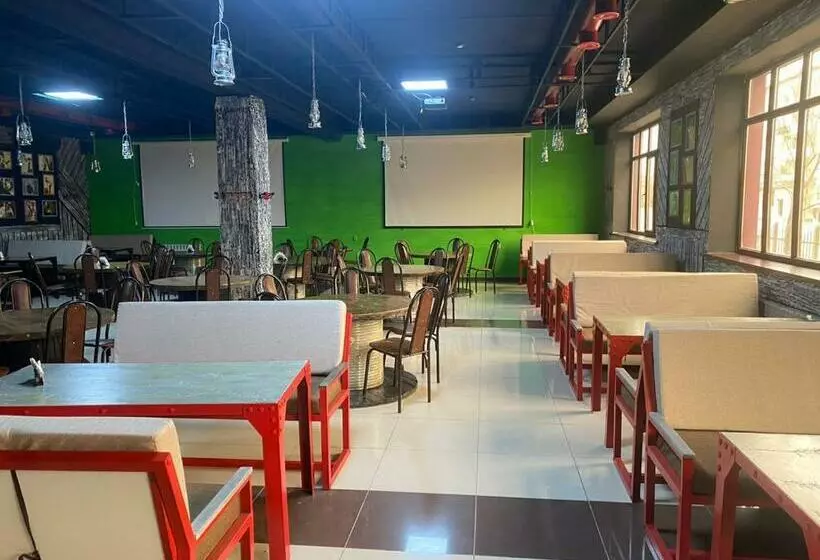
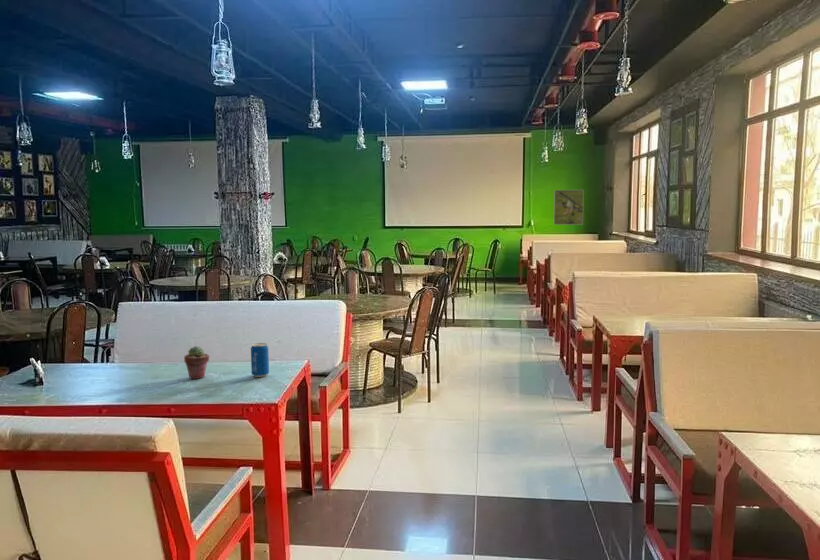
+ beverage can [250,342,270,378]
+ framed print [553,189,585,226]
+ potted succulent [183,345,210,380]
